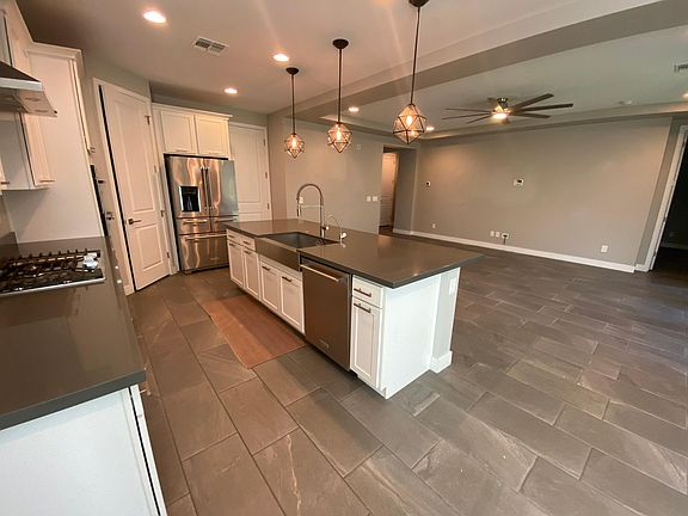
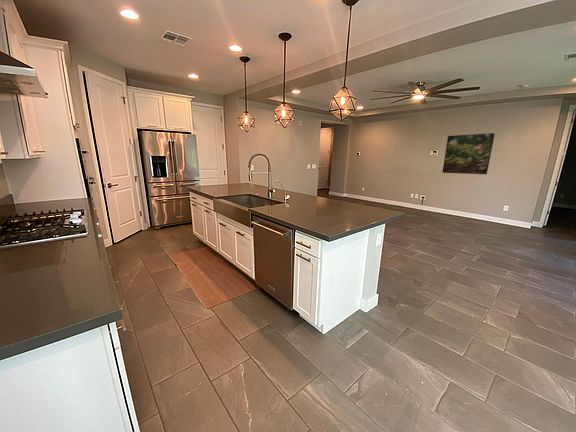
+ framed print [442,132,496,175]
